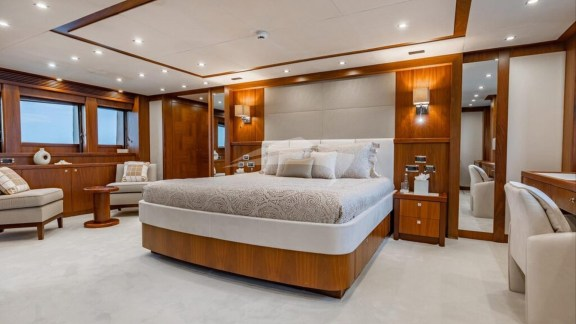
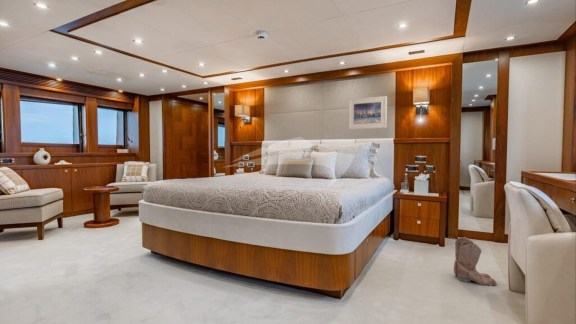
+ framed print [348,95,388,130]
+ boots [453,236,498,287]
